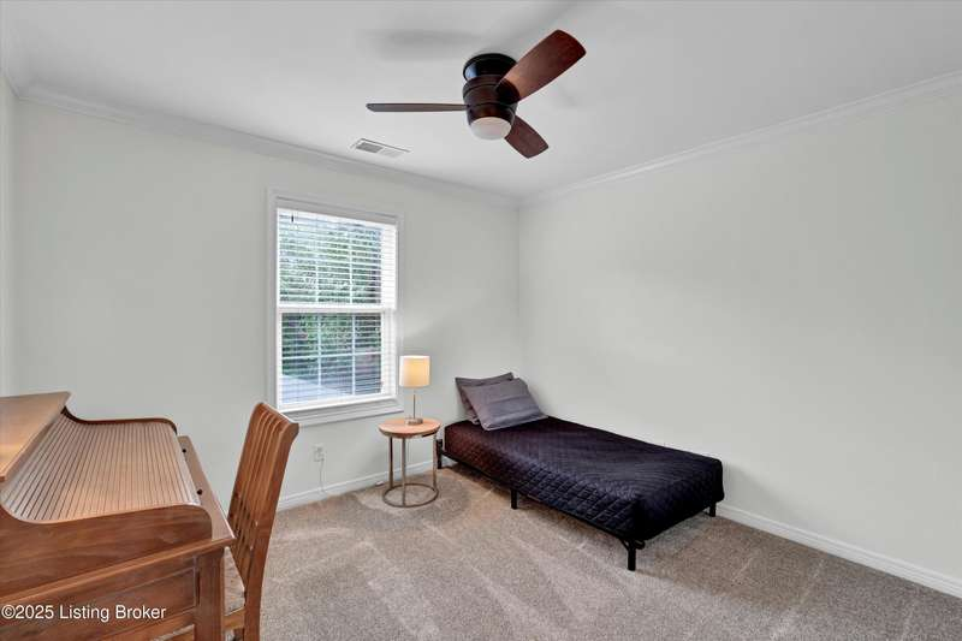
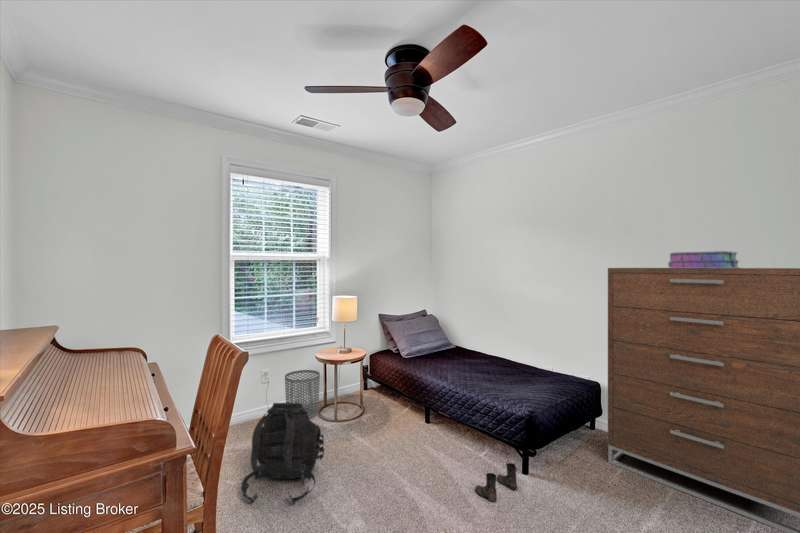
+ backpack [240,402,325,505]
+ dresser [607,267,800,533]
+ waste bin [284,369,321,419]
+ boots [474,462,518,503]
+ stack of books [667,250,741,268]
